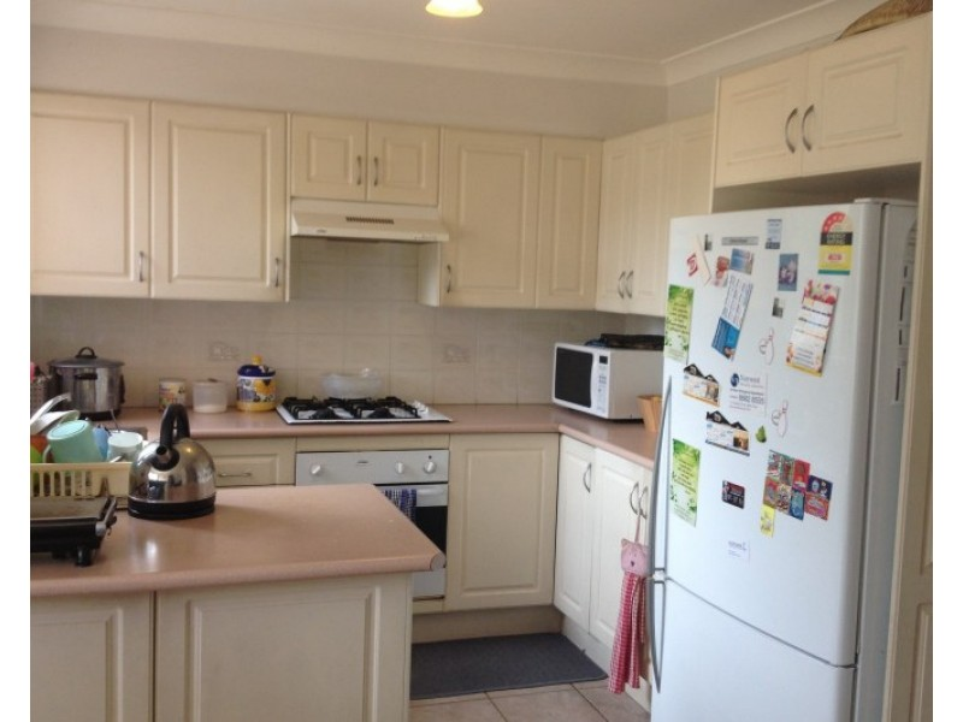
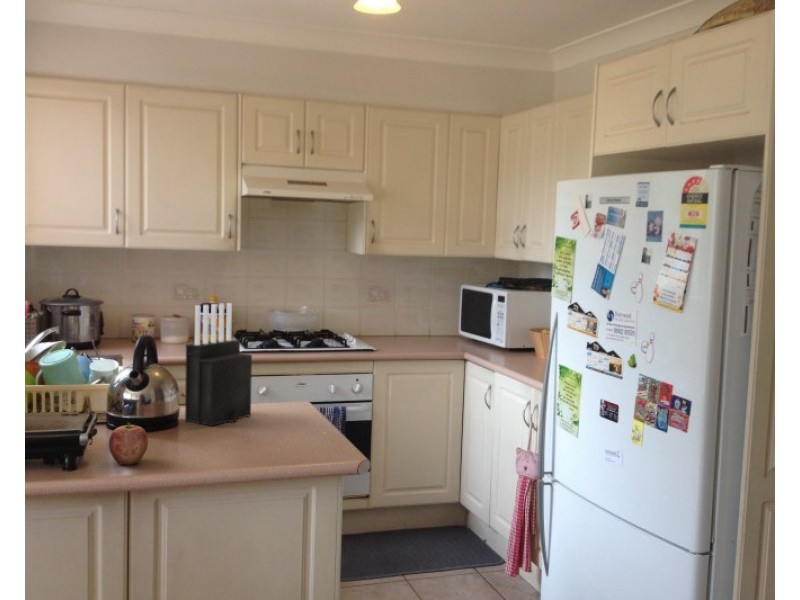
+ apple [108,422,149,466]
+ knife block [184,302,253,427]
